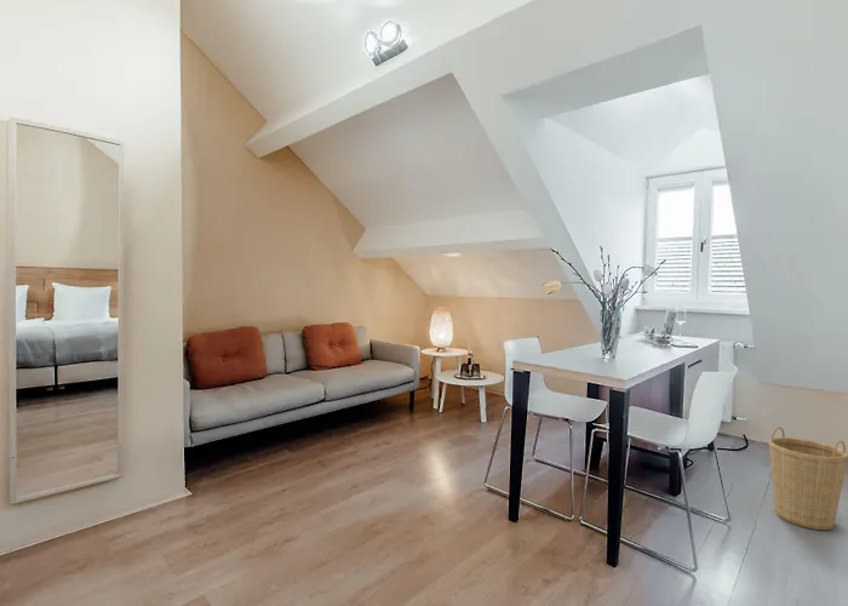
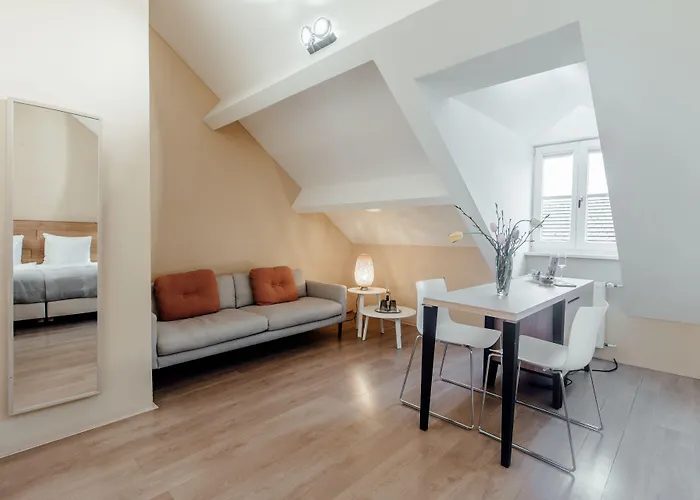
- basket [768,425,848,531]
